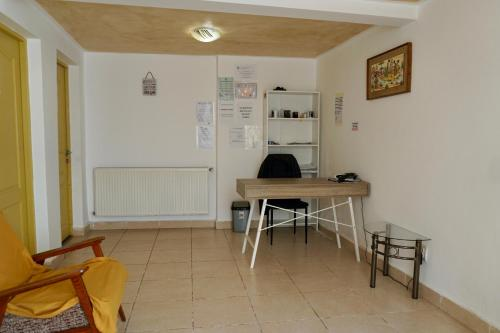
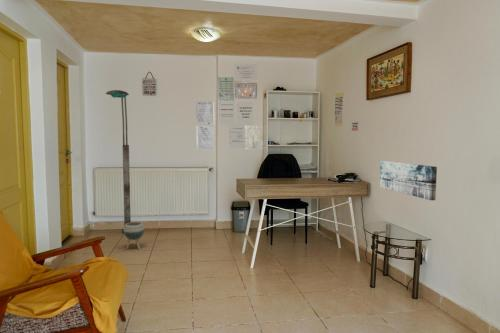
+ planter [123,221,145,250]
+ wall art [379,160,438,201]
+ floor lamp [105,89,132,234]
